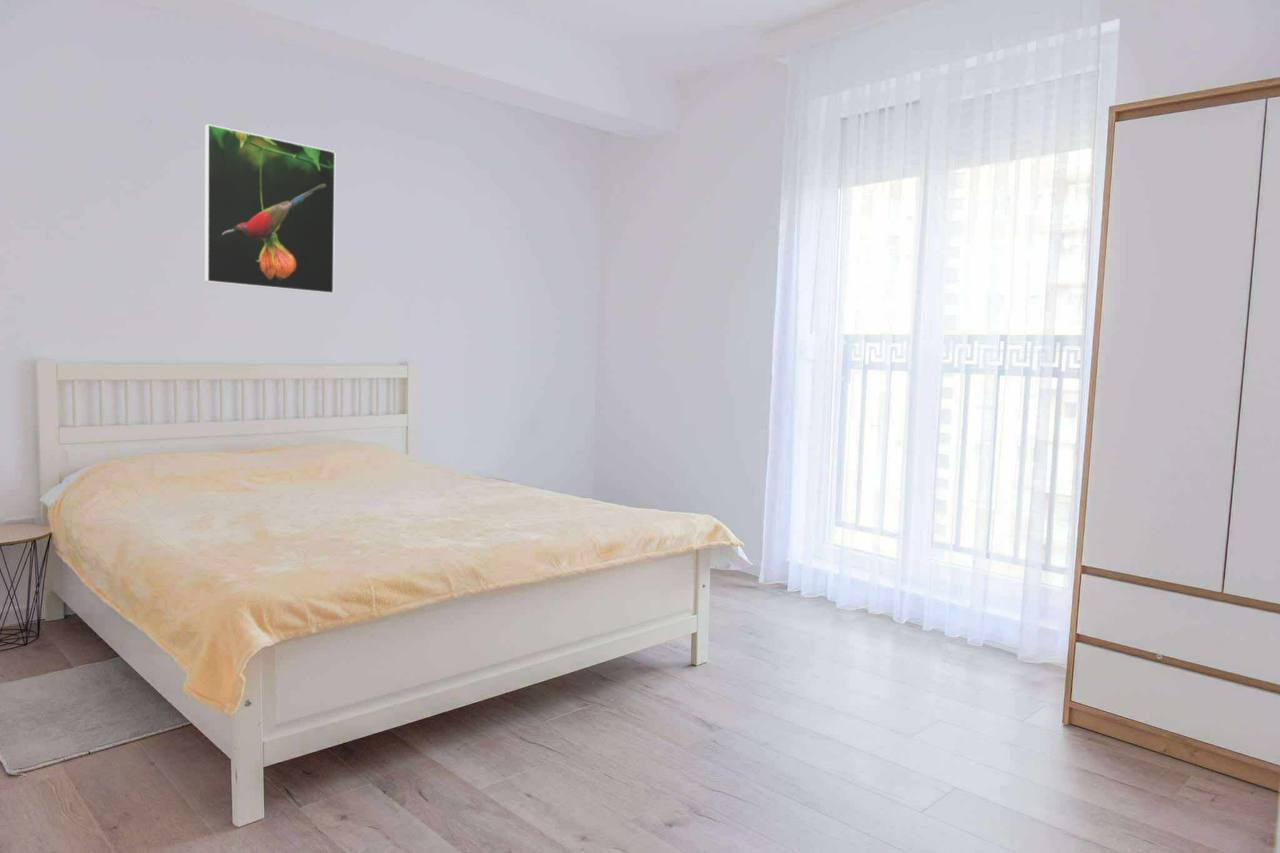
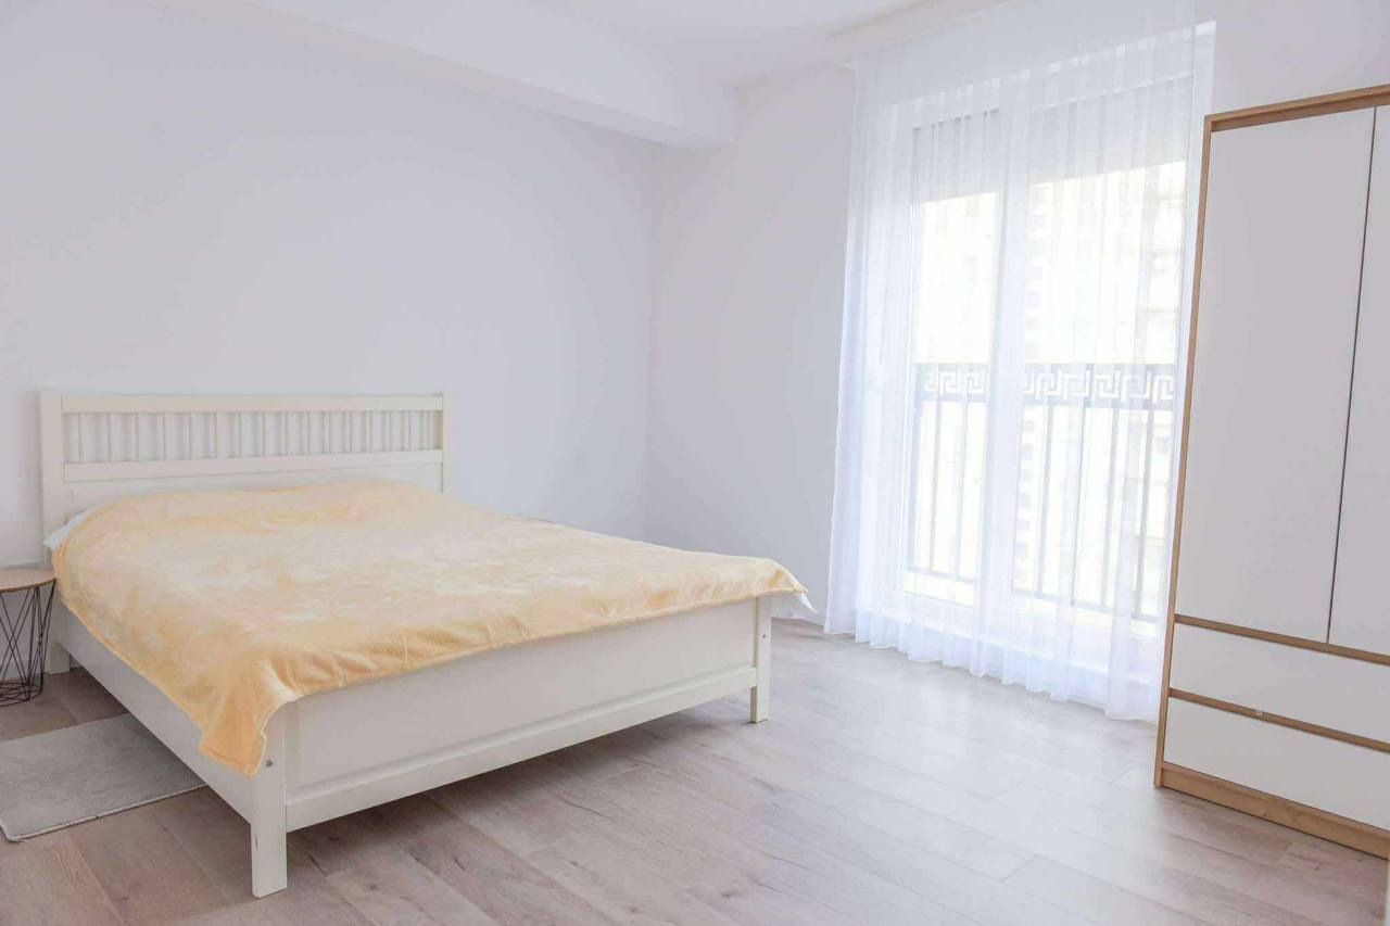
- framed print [204,123,336,295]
